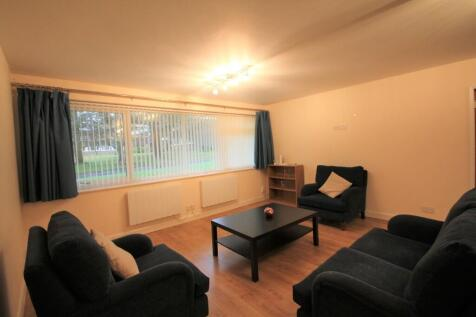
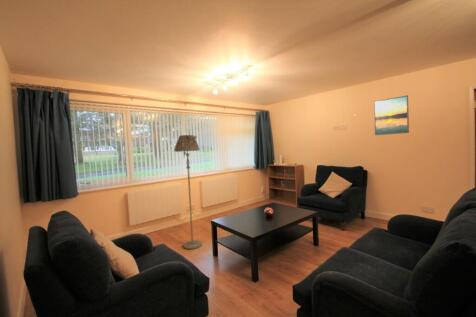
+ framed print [373,95,410,136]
+ floor lamp [173,134,203,250]
